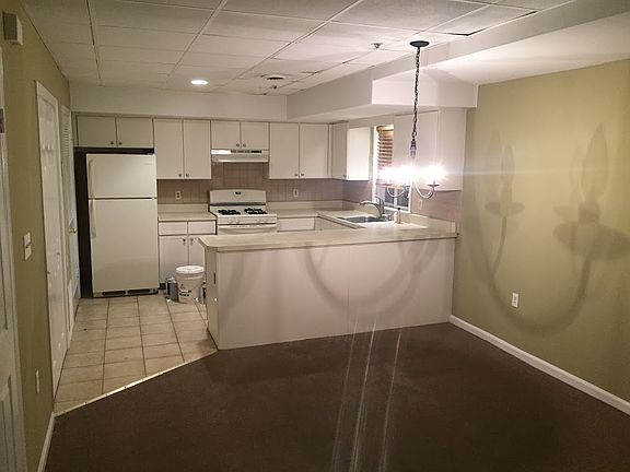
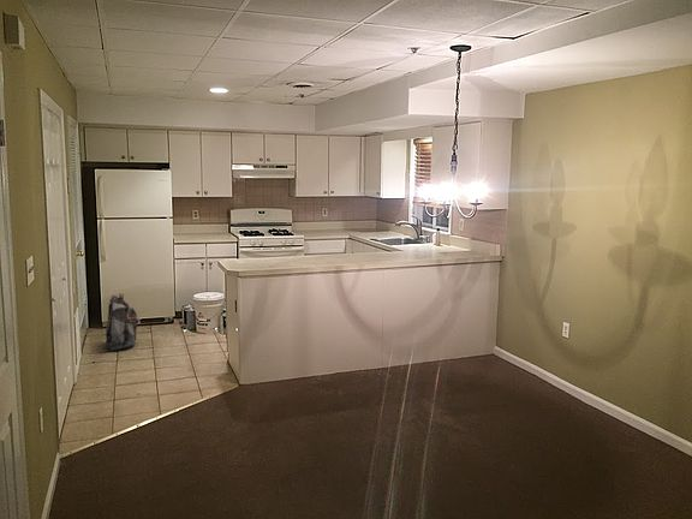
+ backpack [105,293,138,352]
